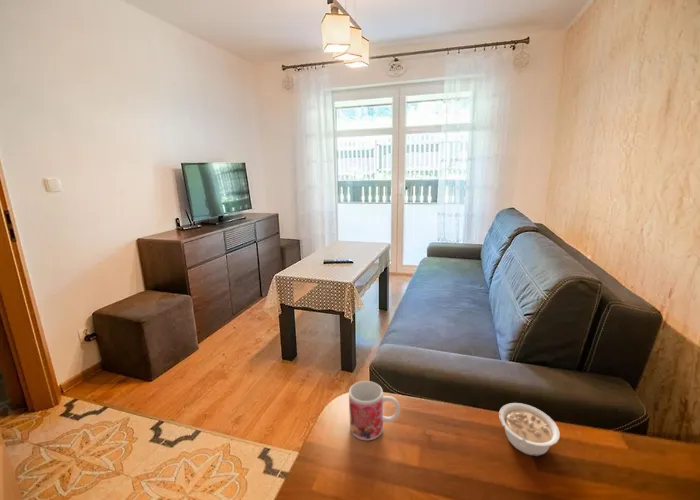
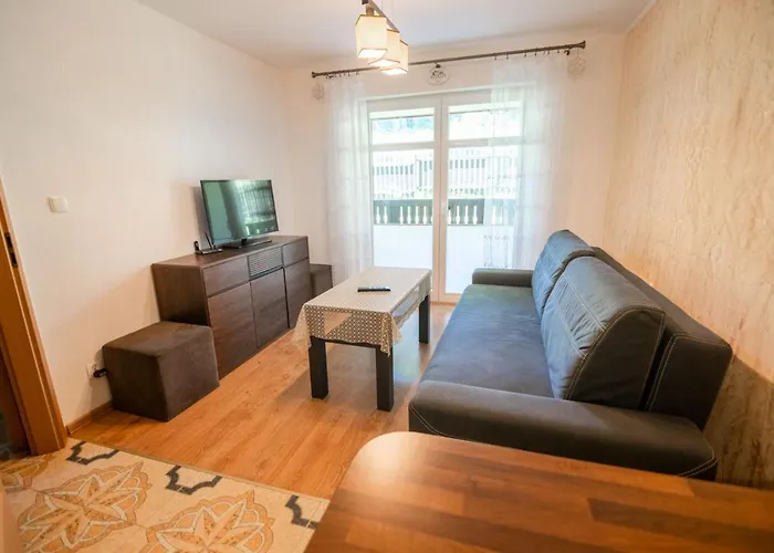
- mug [348,380,400,441]
- legume [498,402,561,457]
